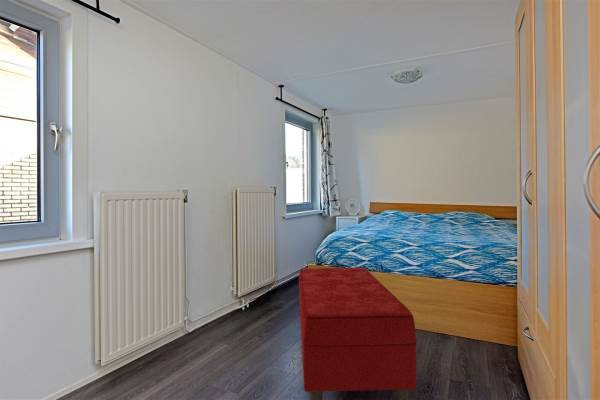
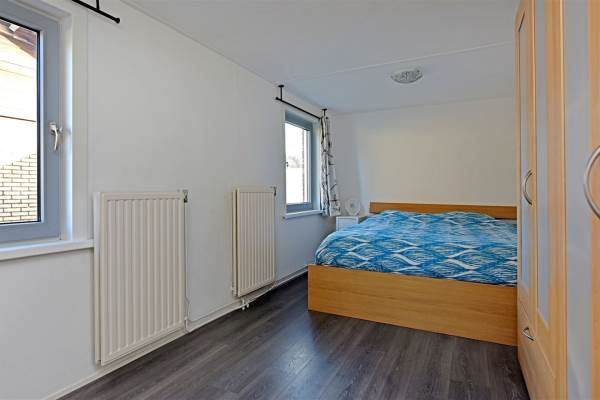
- bench [298,267,418,400]
